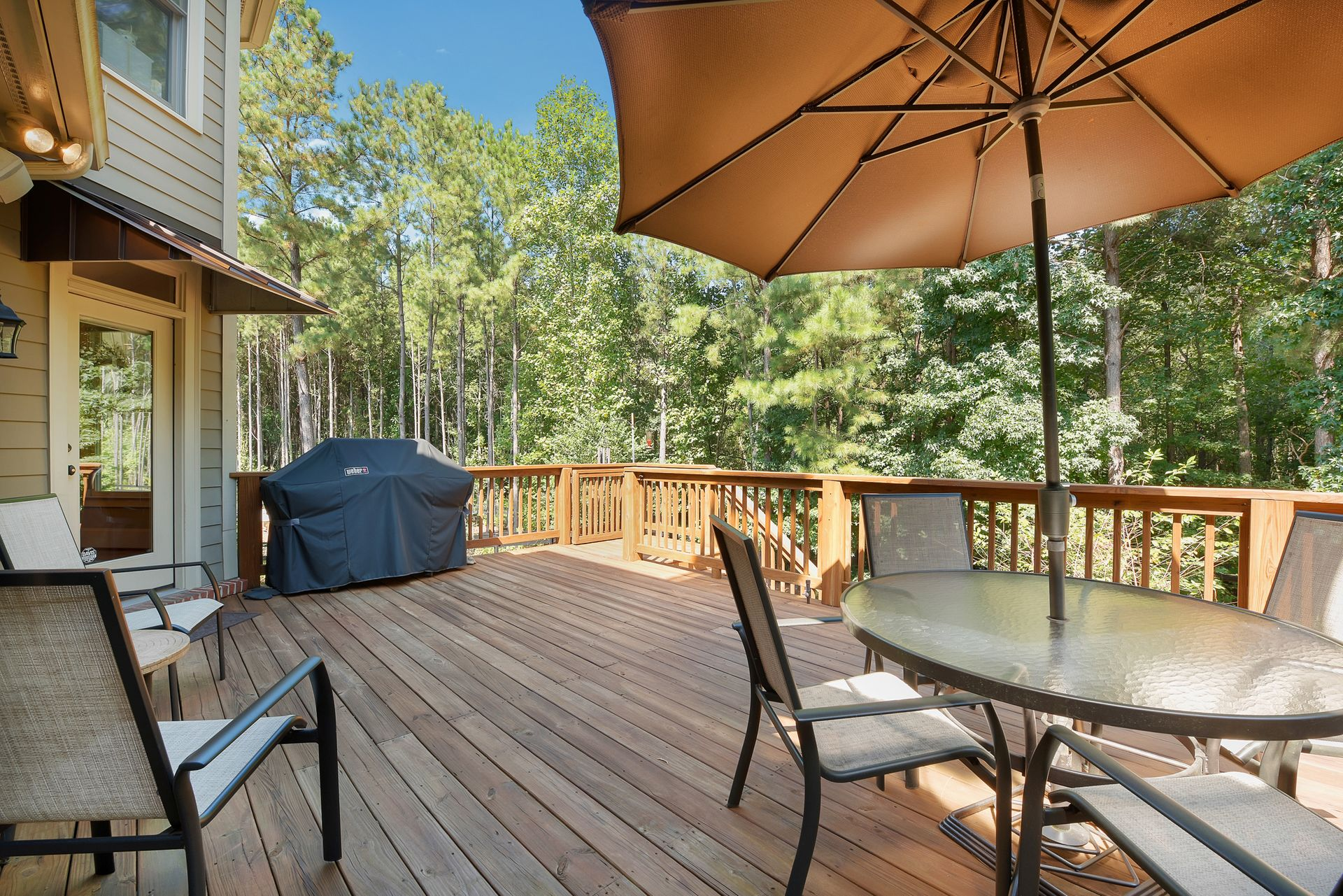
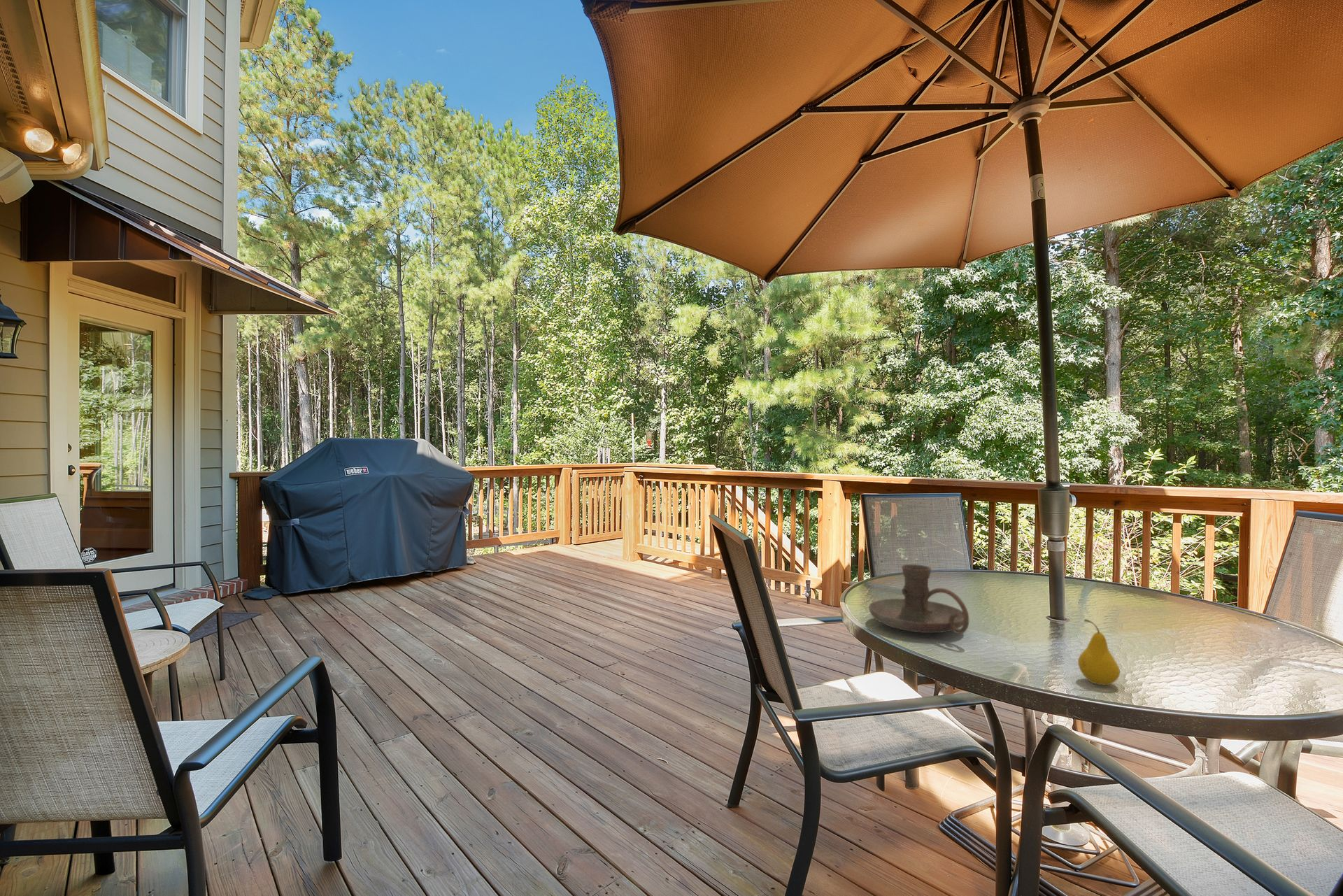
+ candle holder [868,564,969,634]
+ fruit [1077,618,1121,686]
